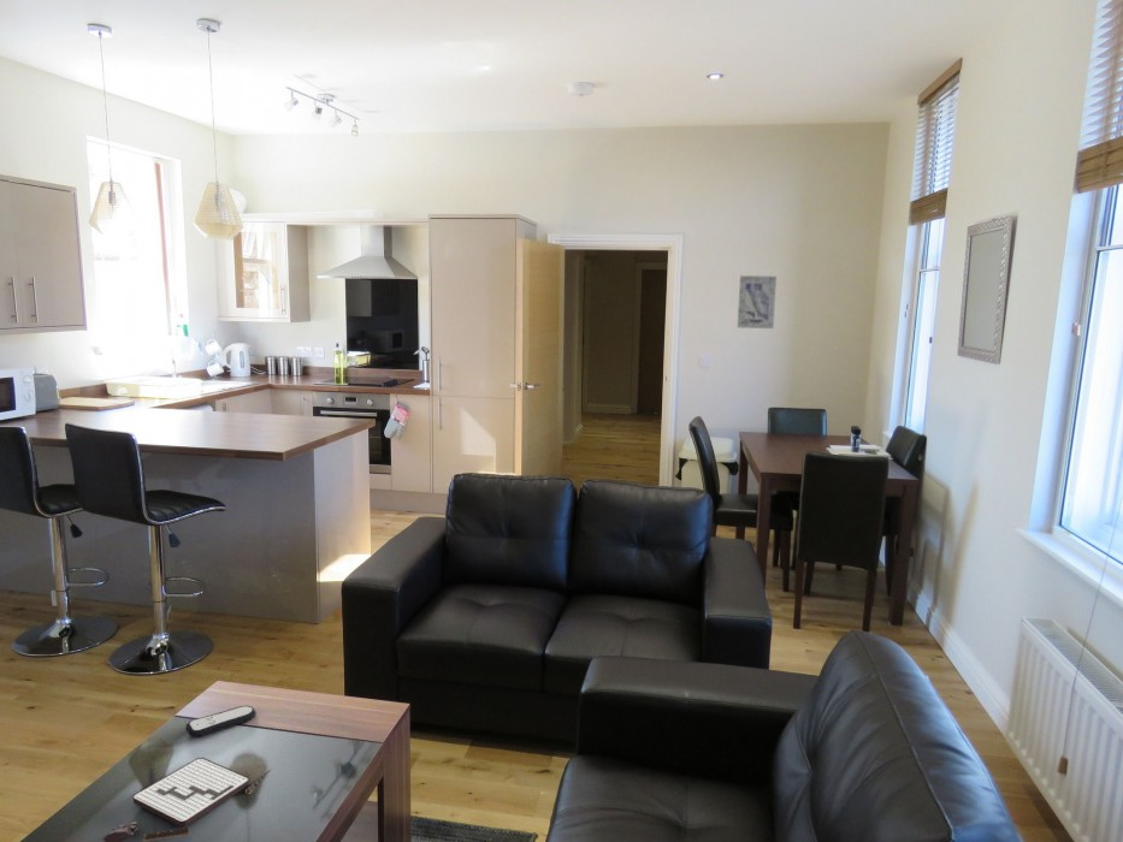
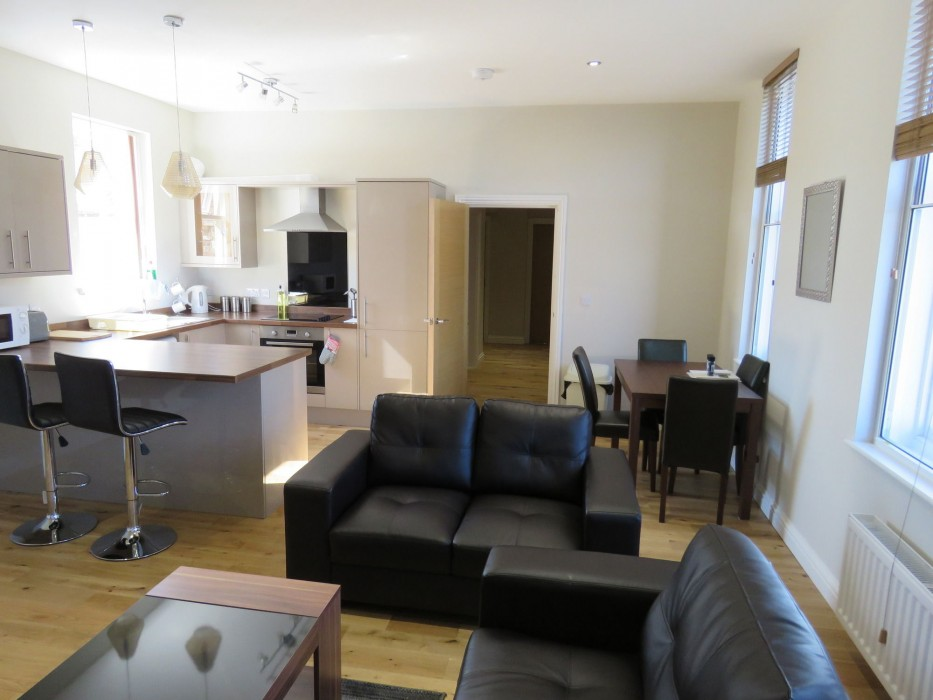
- board game [102,757,271,842]
- remote control [184,705,258,739]
- wall art [737,274,778,330]
